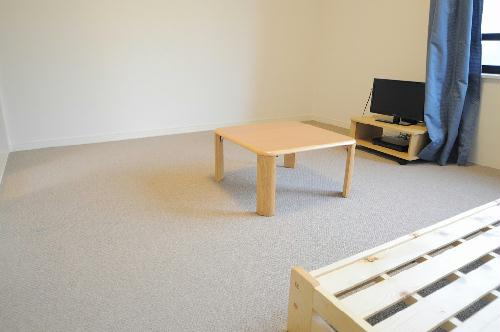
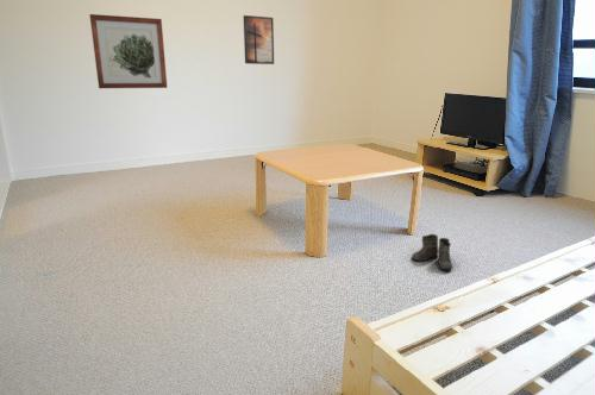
+ boots [411,233,459,271]
+ wall art [88,13,168,89]
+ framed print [243,14,275,65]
